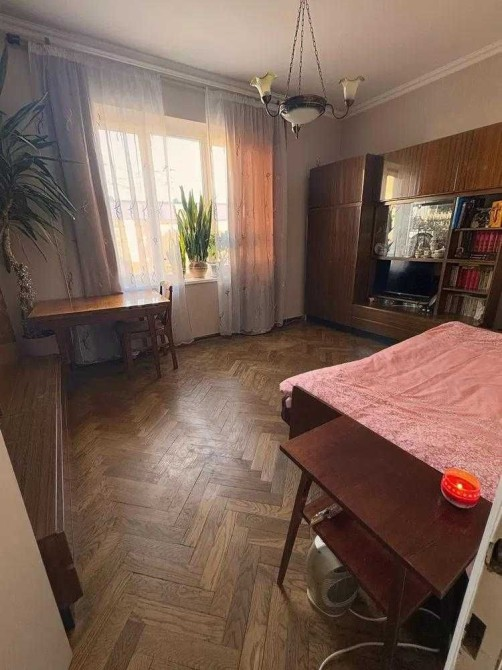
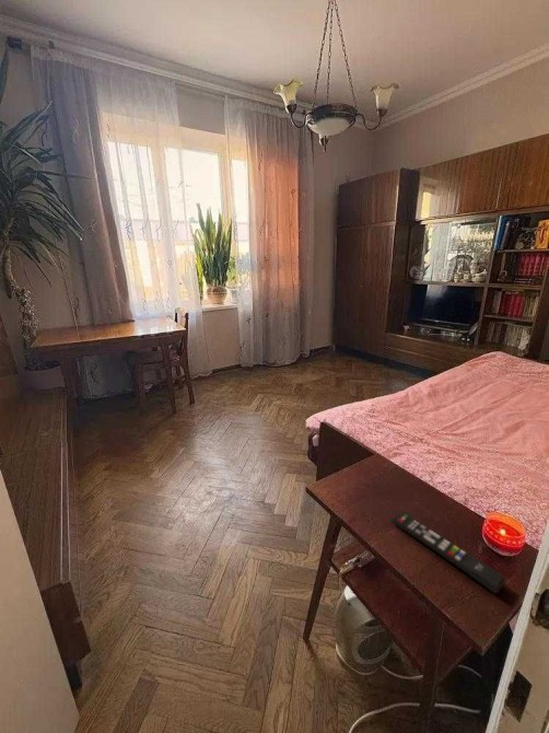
+ remote control [392,511,507,595]
